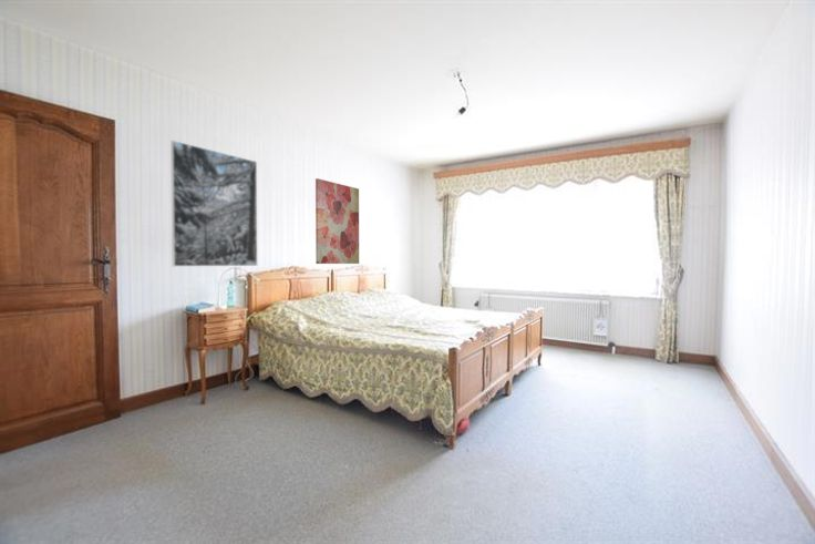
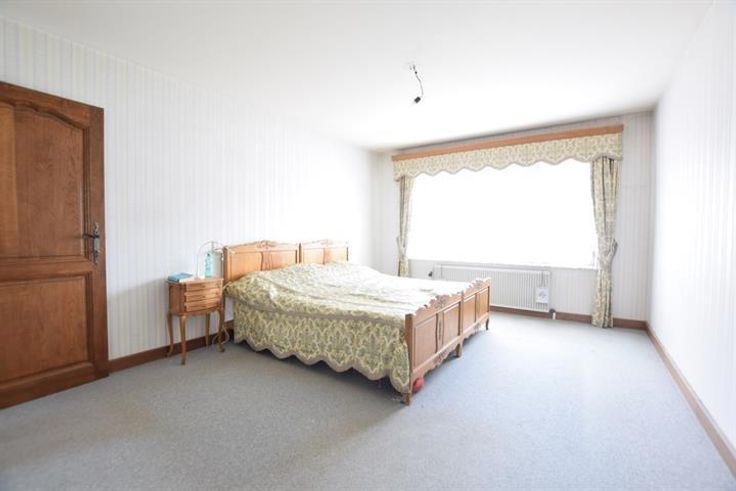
- wall art [314,177,360,265]
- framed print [169,140,258,267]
